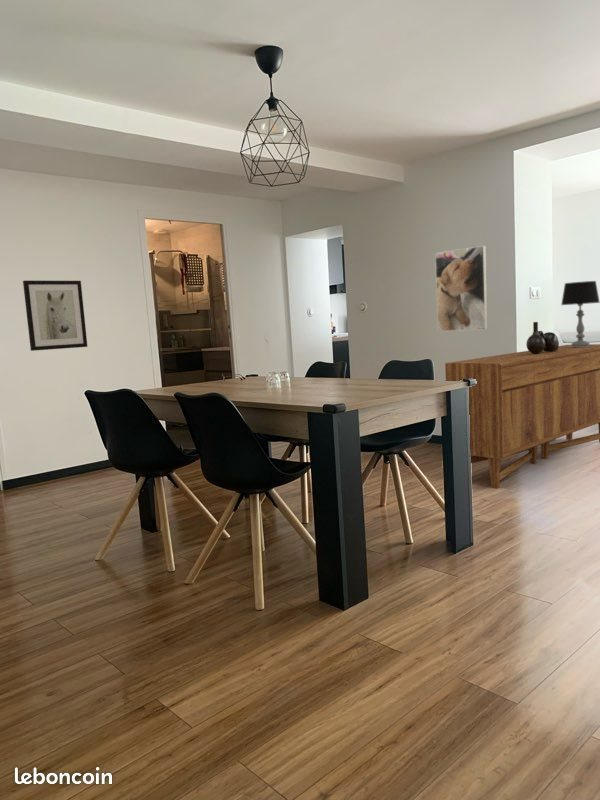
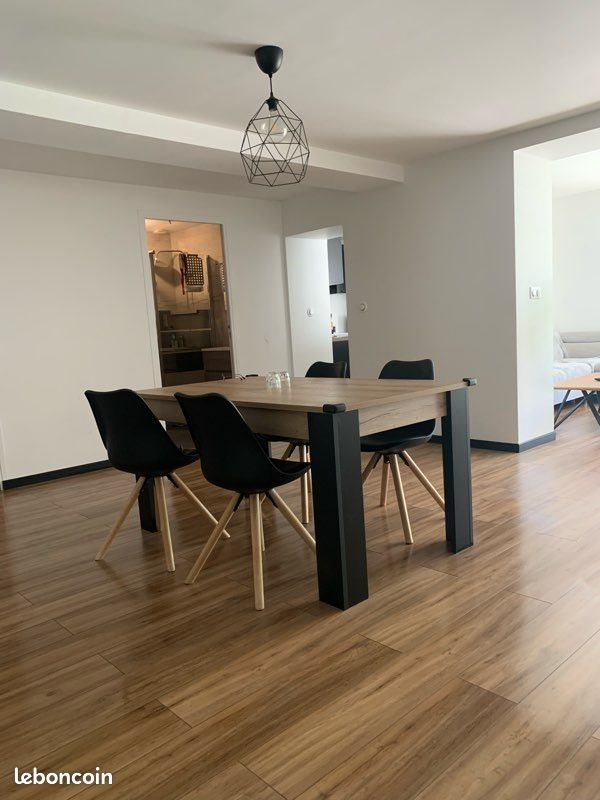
- wall art [22,280,89,352]
- decorative vase [525,321,560,354]
- table lamp [560,280,600,347]
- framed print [434,245,488,332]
- sideboard [444,343,600,489]
